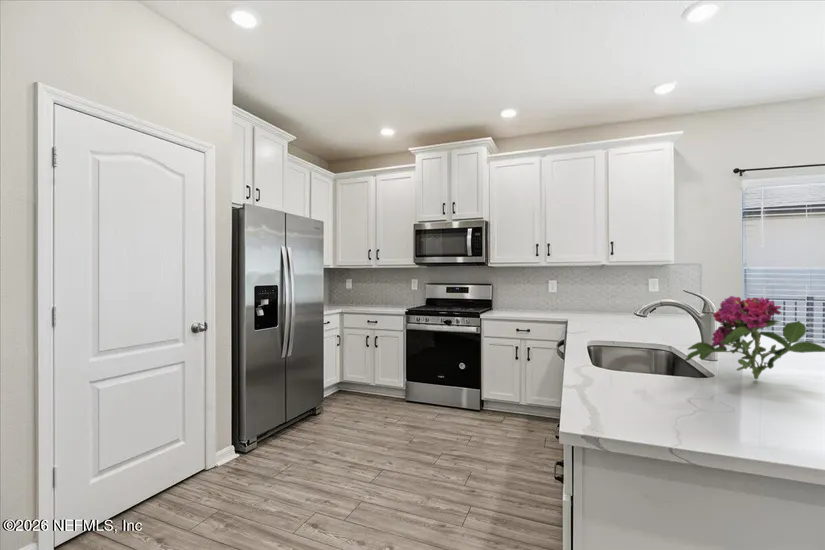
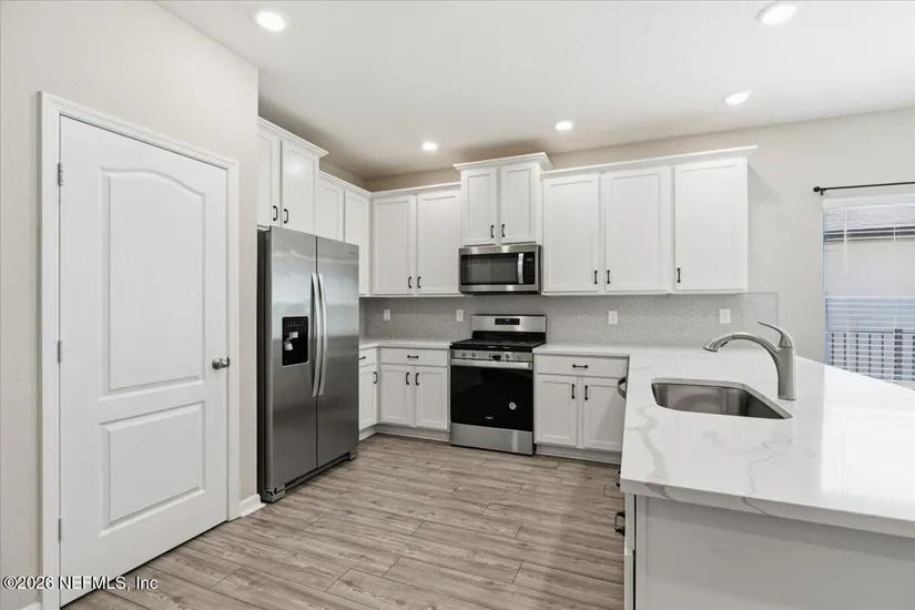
- flower [682,295,825,381]
